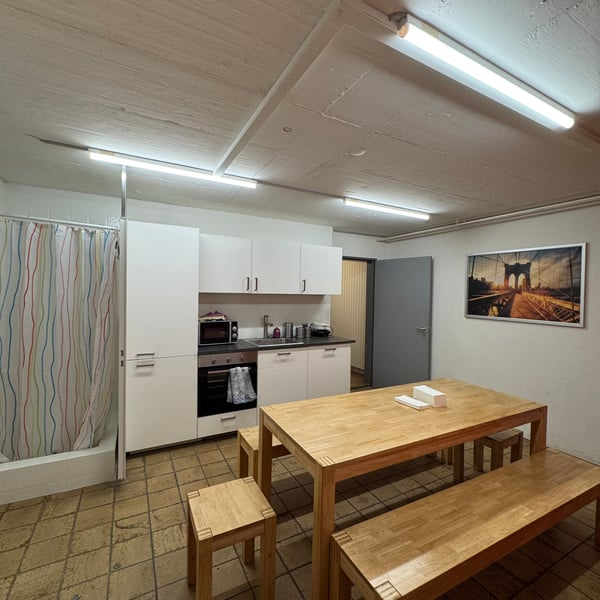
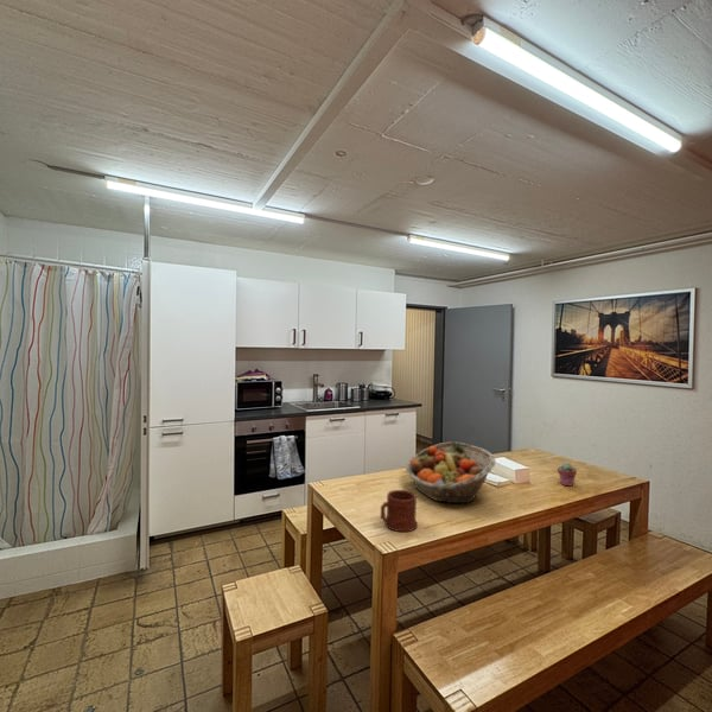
+ mug [380,489,419,533]
+ fruit basket [405,440,497,504]
+ potted succulent [557,462,578,488]
